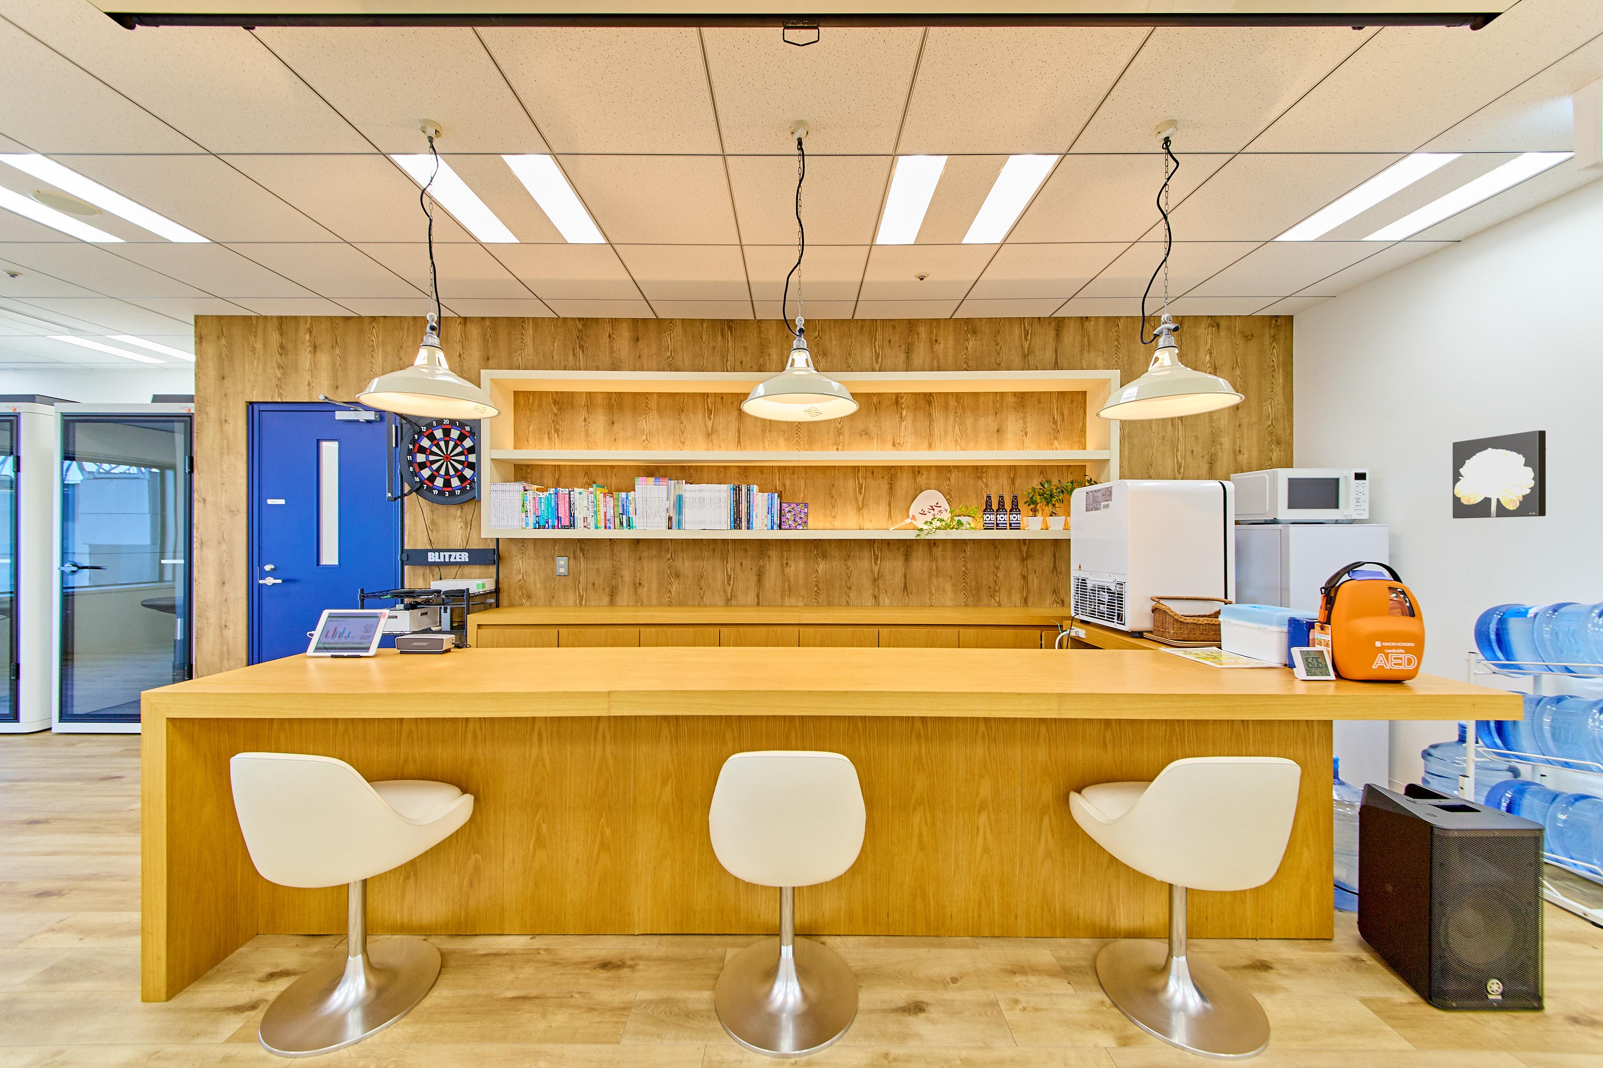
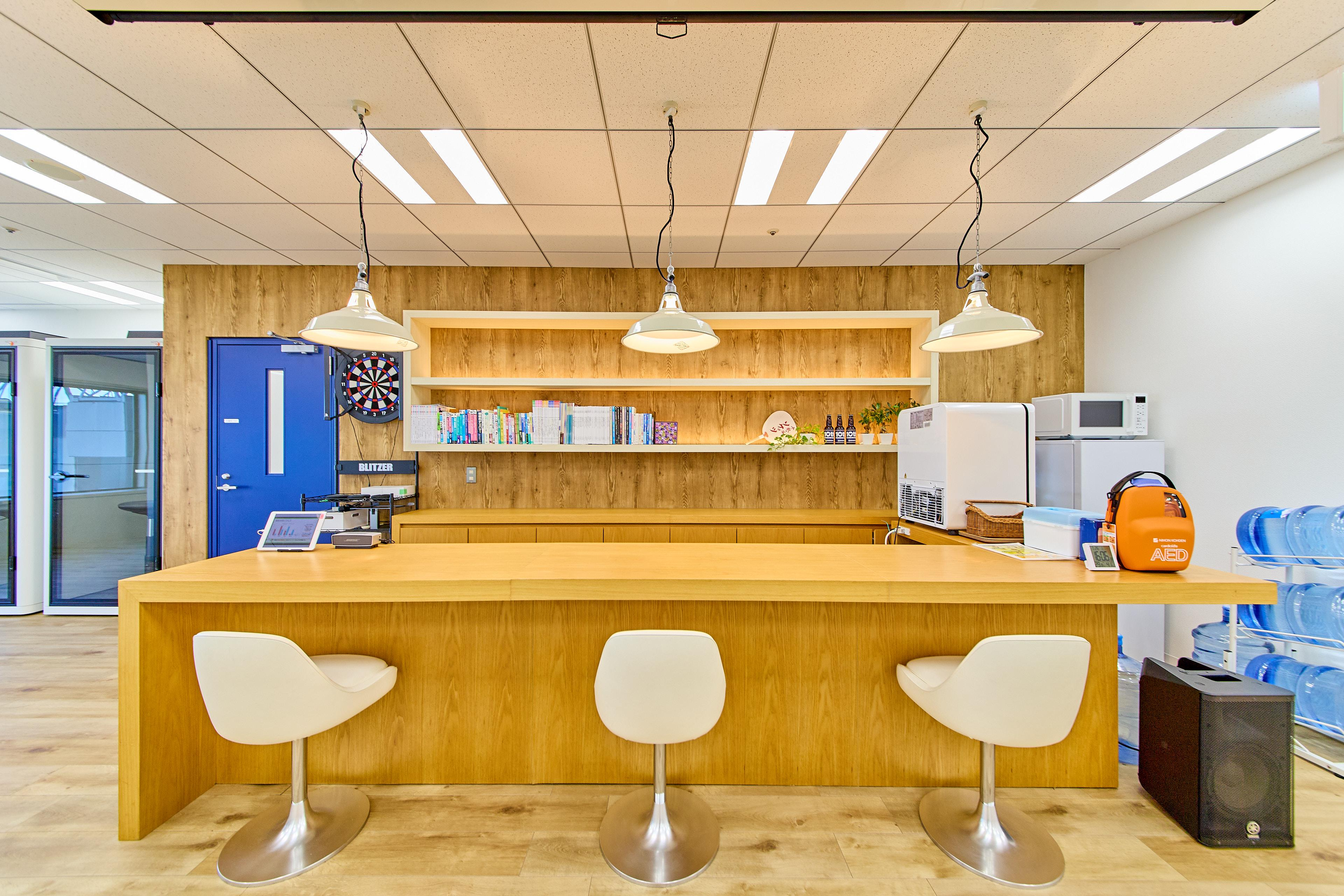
- wall art [1453,430,1547,519]
